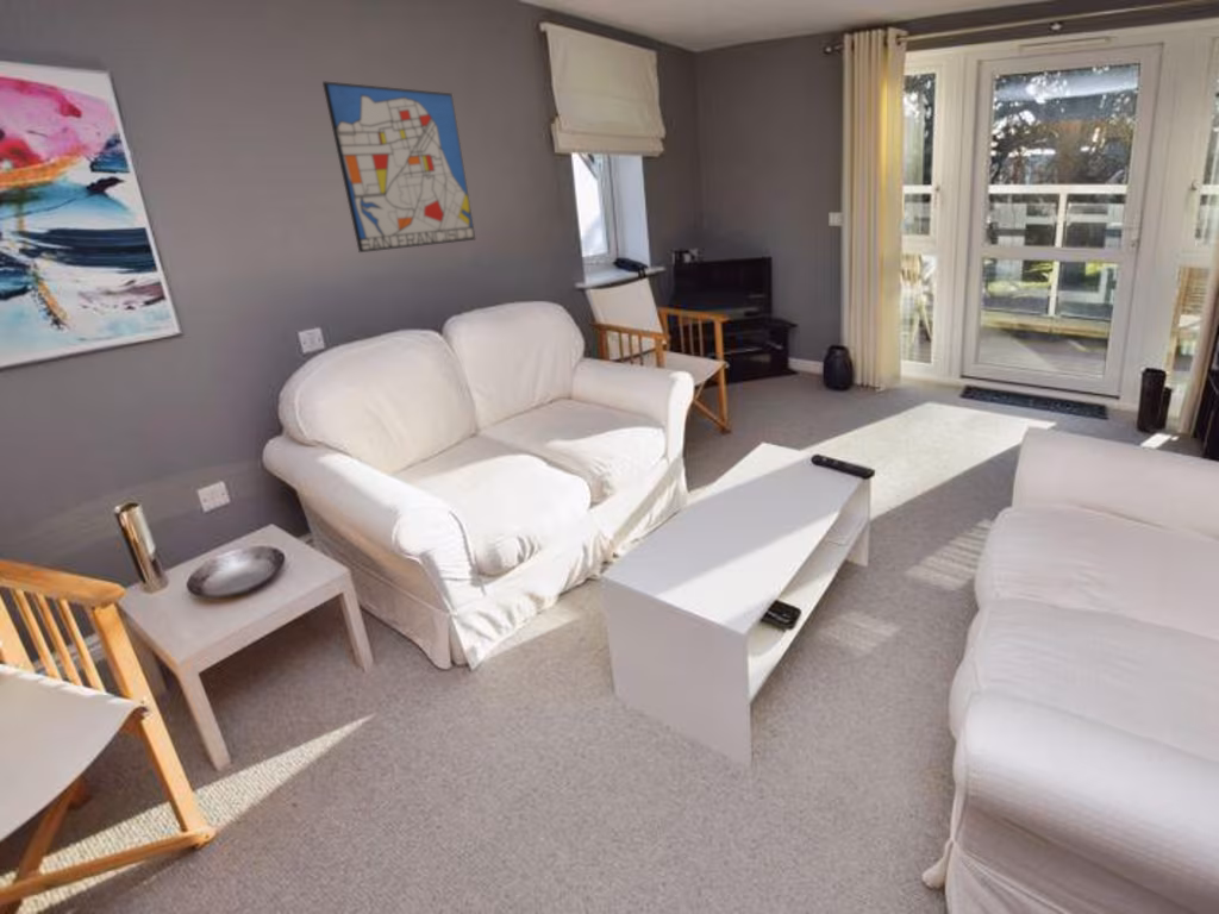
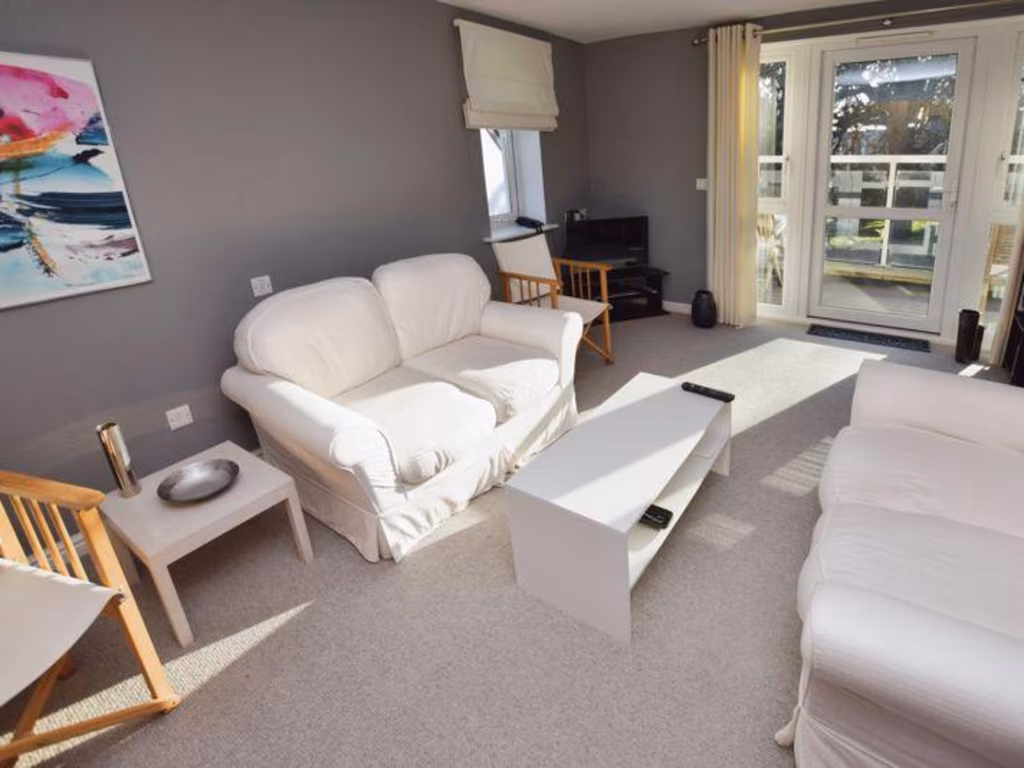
- wall art [321,80,476,253]
